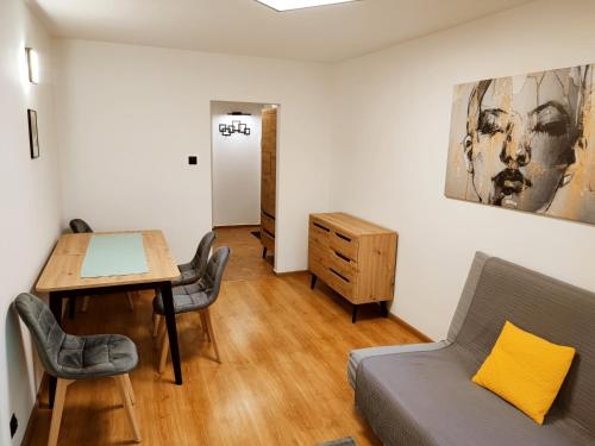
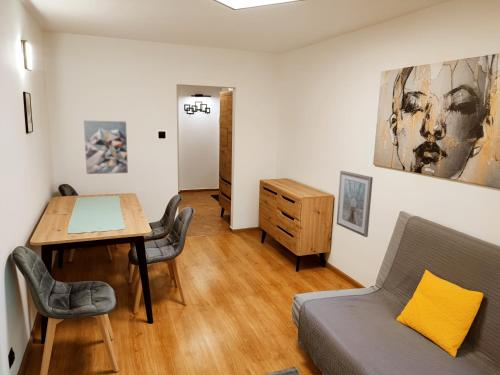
+ wall art [83,120,129,175]
+ picture frame [336,170,374,238]
